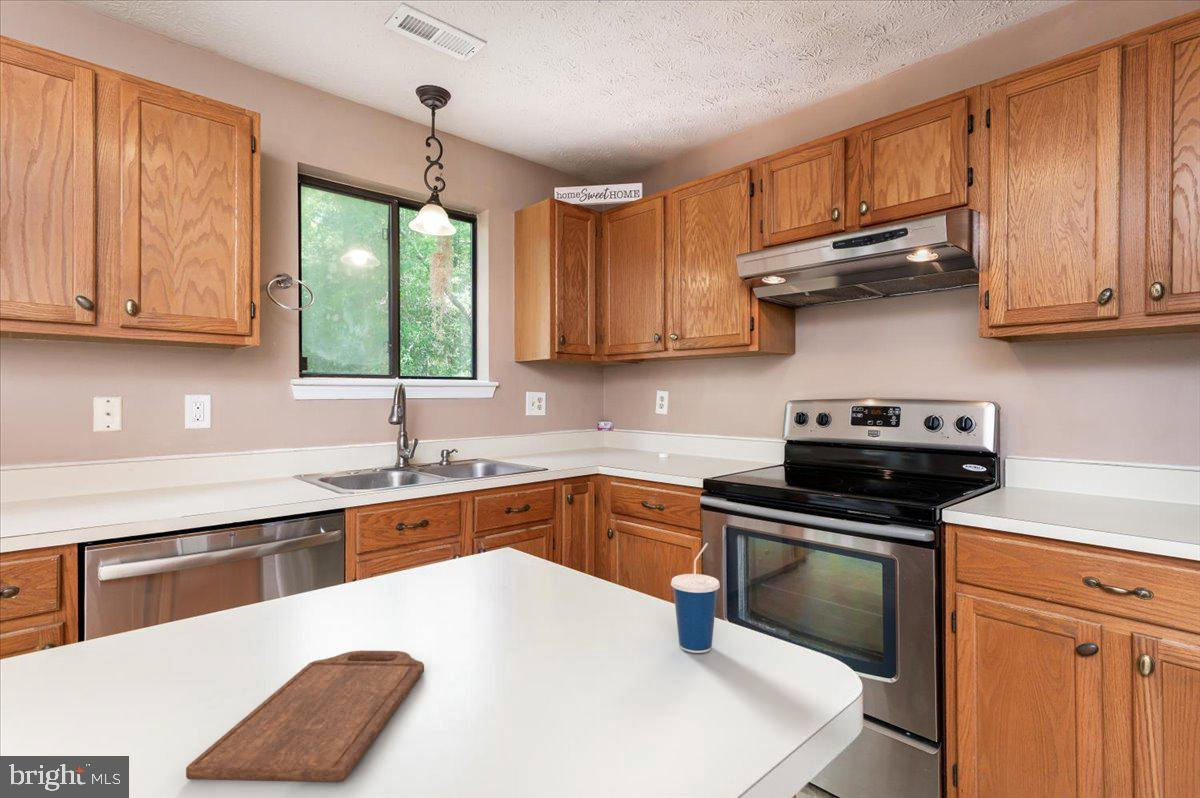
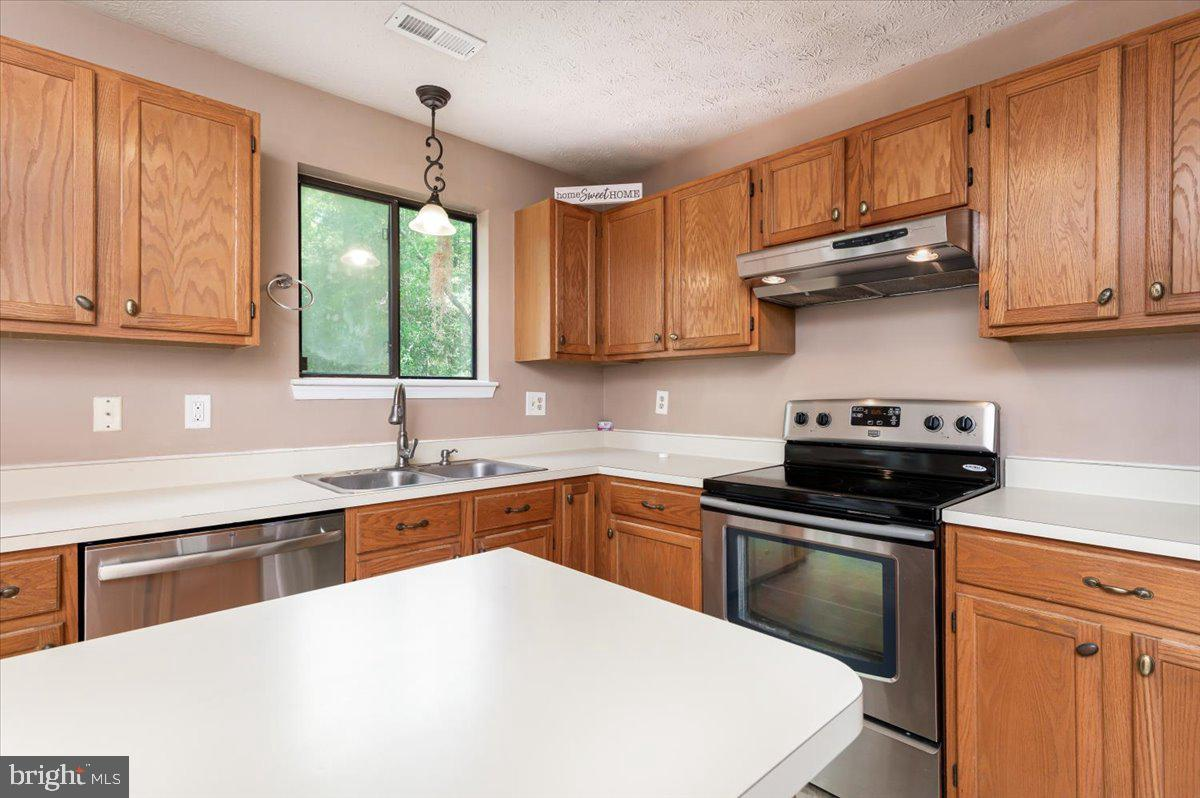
- cutting board [185,649,425,784]
- cup [670,542,721,654]
